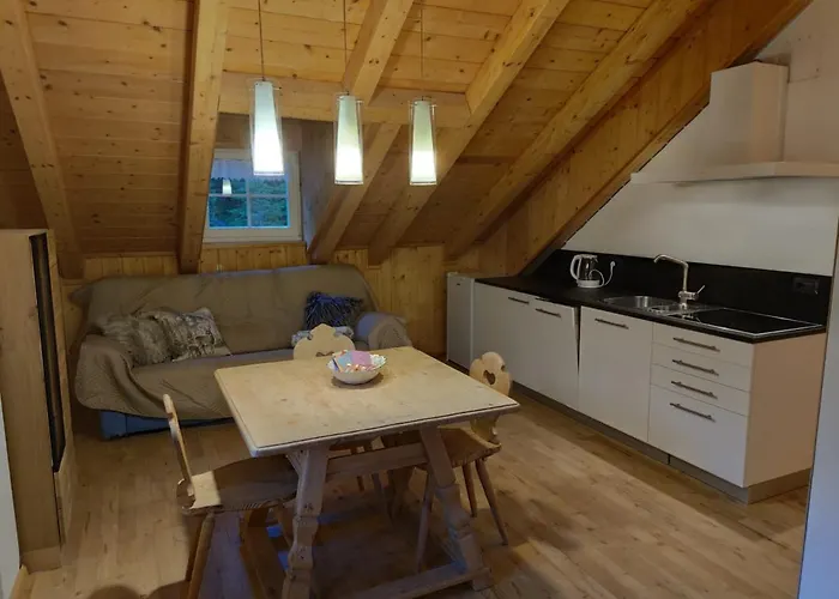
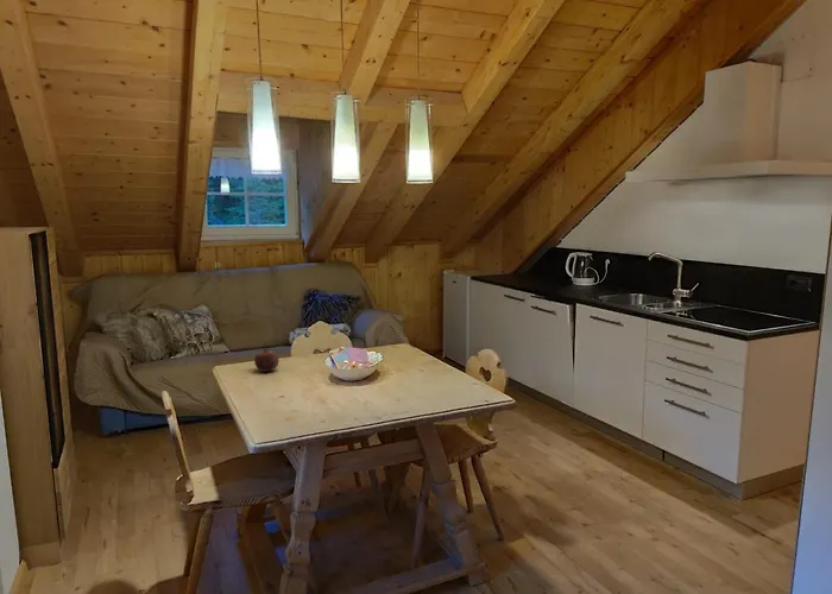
+ fruit [253,347,279,373]
